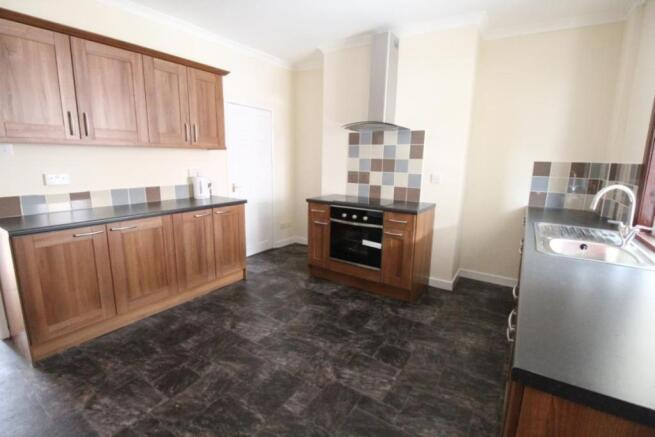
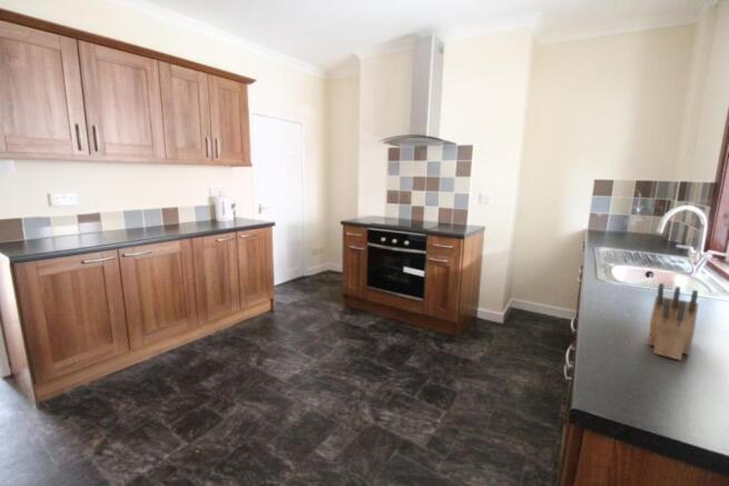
+ knife block [648,281,700,361]
